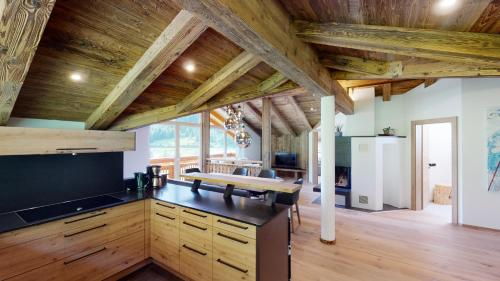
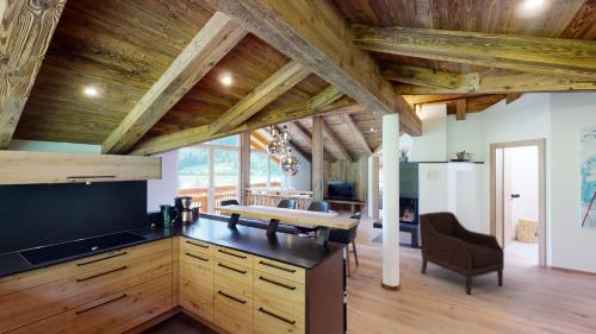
+ armchair [417,210,505,296]
